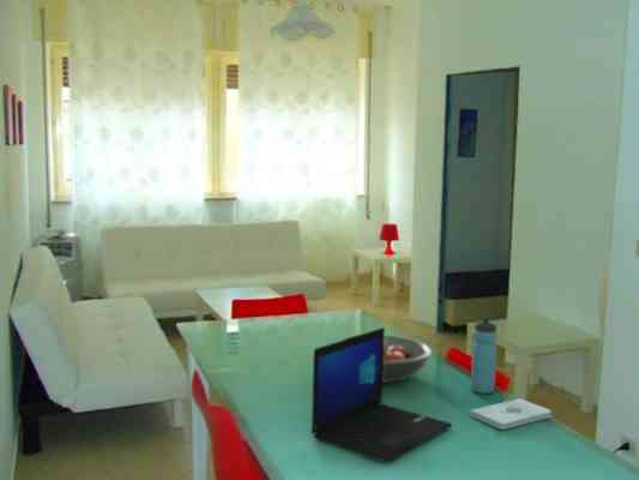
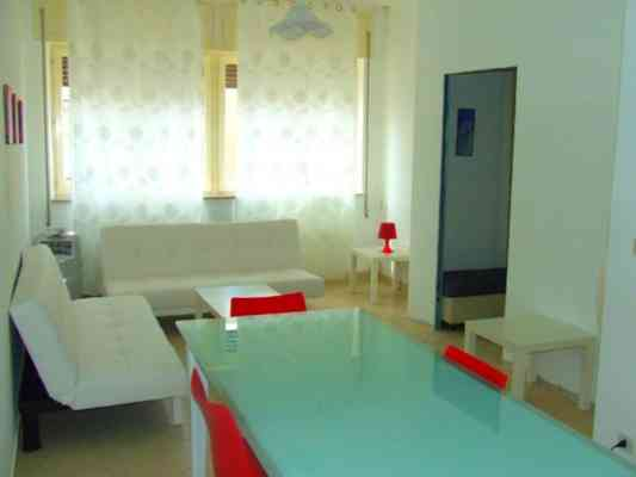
- laptop [311,326,453,463]
- notepad [469,397,553,431]
- fruit bowl [336,335,433,384]
- water bottle [470,317,499,395]
